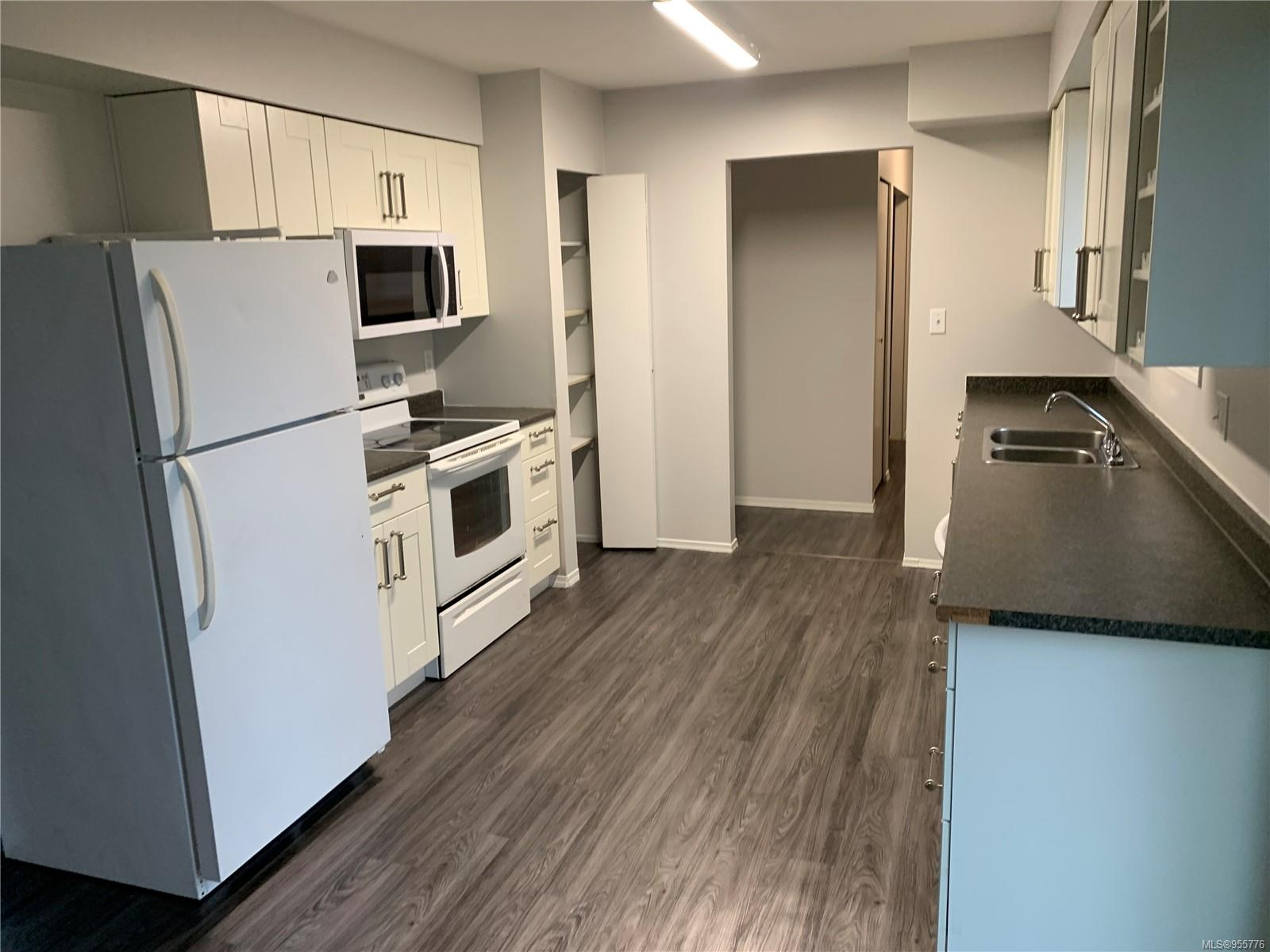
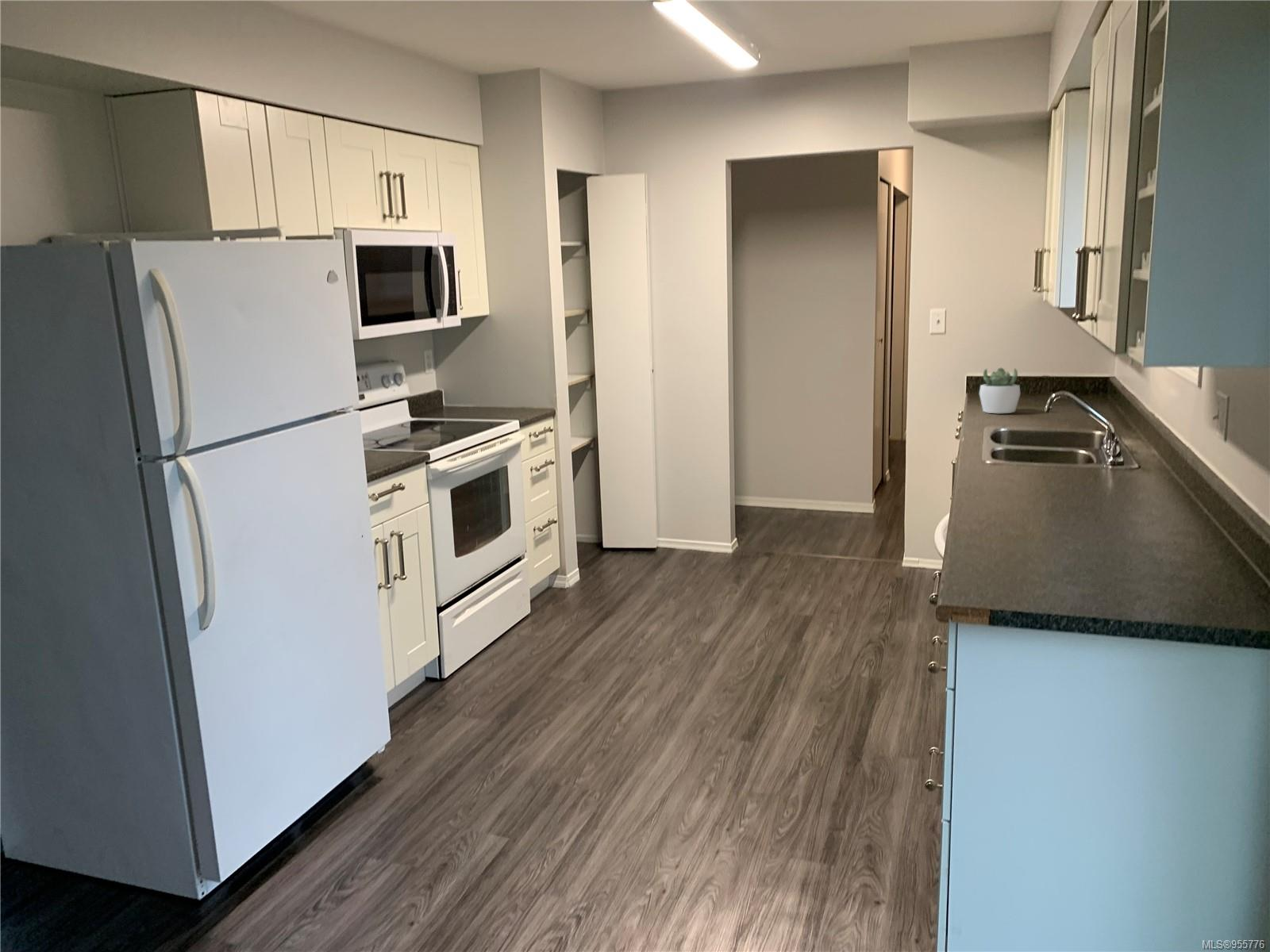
+ succulent plant [979,367,1021,414]
